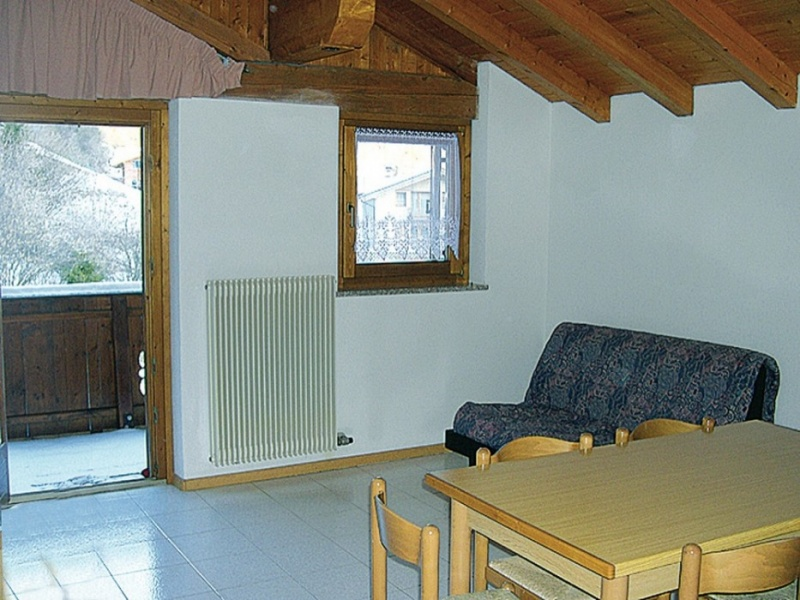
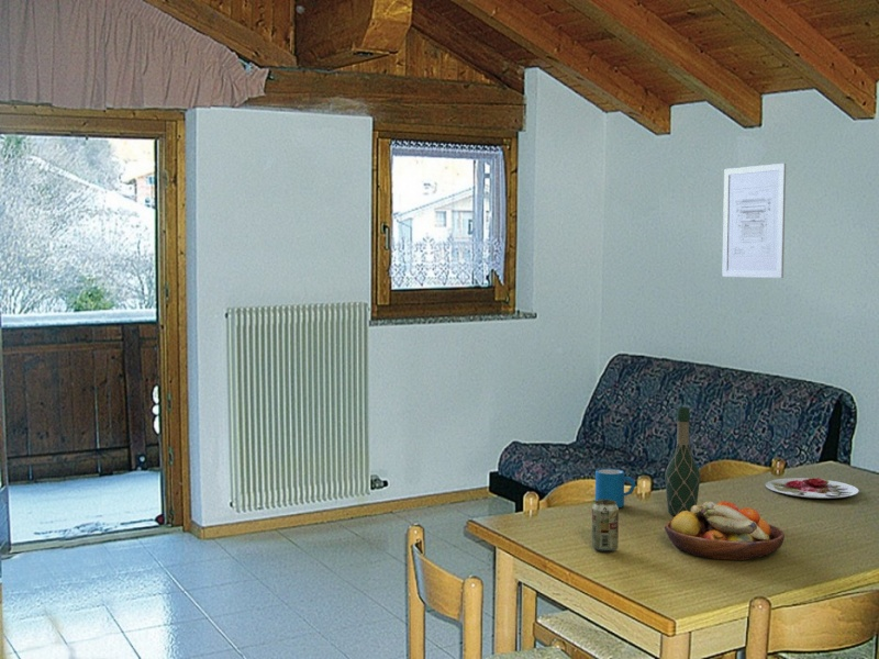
+ beverage can [591,500,620,554]
+ fruit bowl [664,501,786,561]
+ wall art [721,163,787,279]
+ wine bottle [664,405,701,516]
+ mug [594,468,637,509]
+ plate [765,477,859,500]
